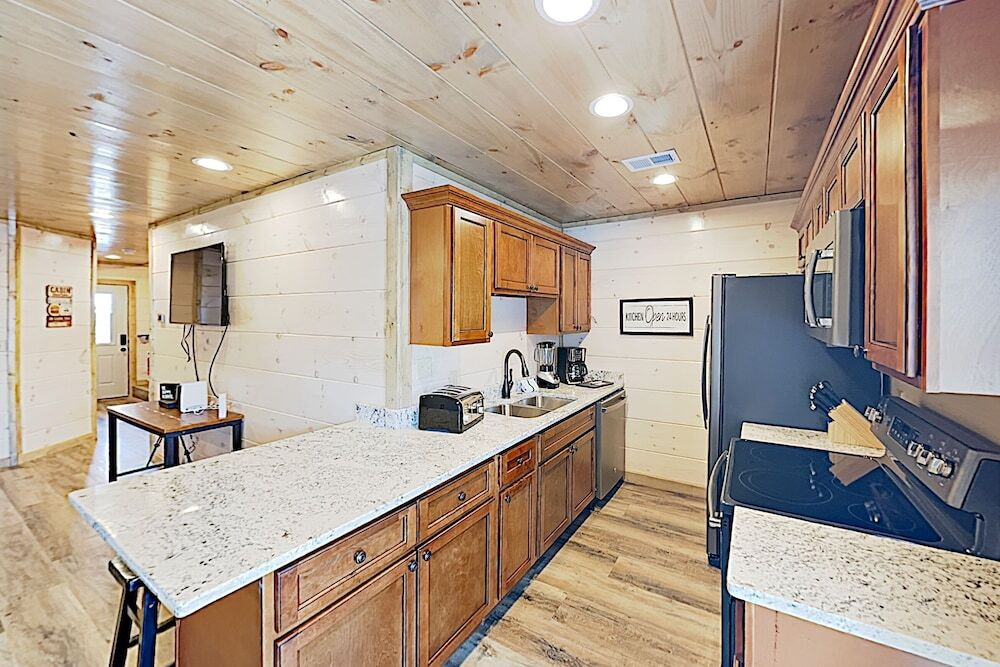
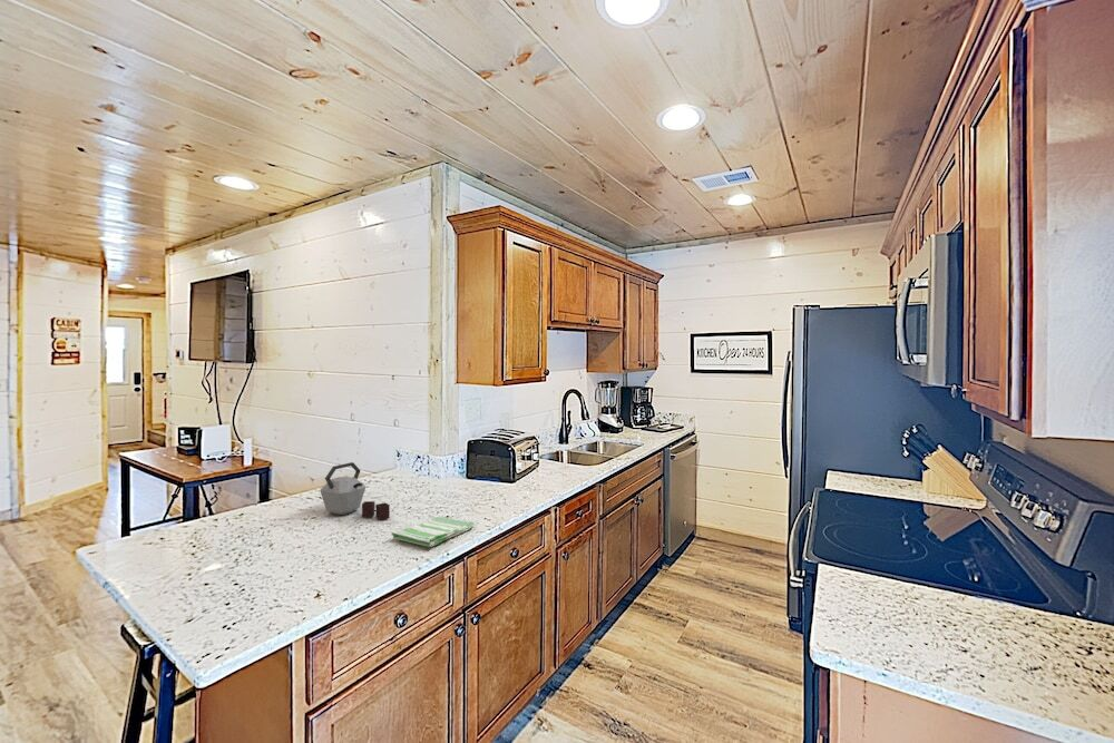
+ dish towel [390,516,476,548]
+ kettle [319,461,391,520]
